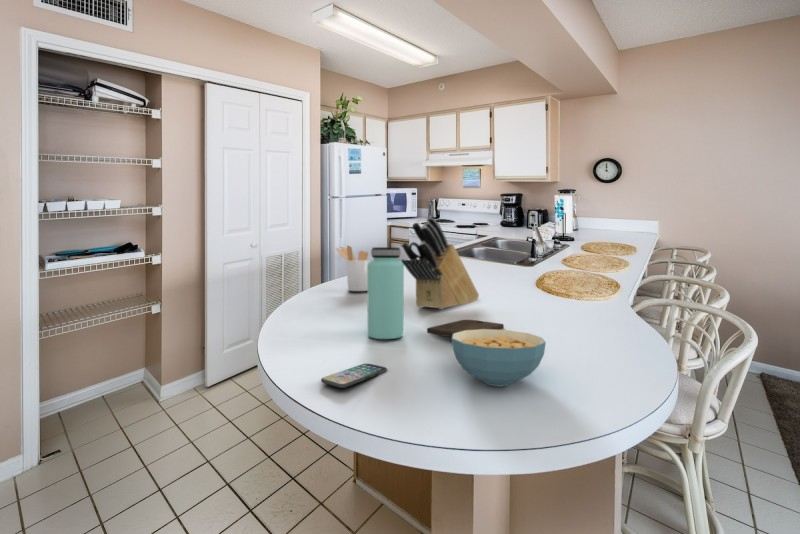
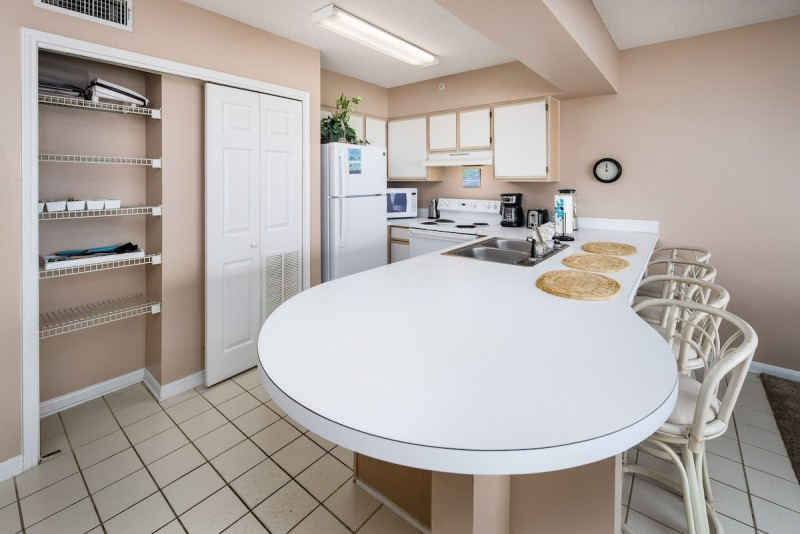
- bottle [367,246,405,340]
- utensil holder [335,244,371,292]
- knife block [400,215,480,310]
- smartphone [320,363,388,389]
- cereal bowl [451,329,547,388]
- cutting board [426,319,505,338]
